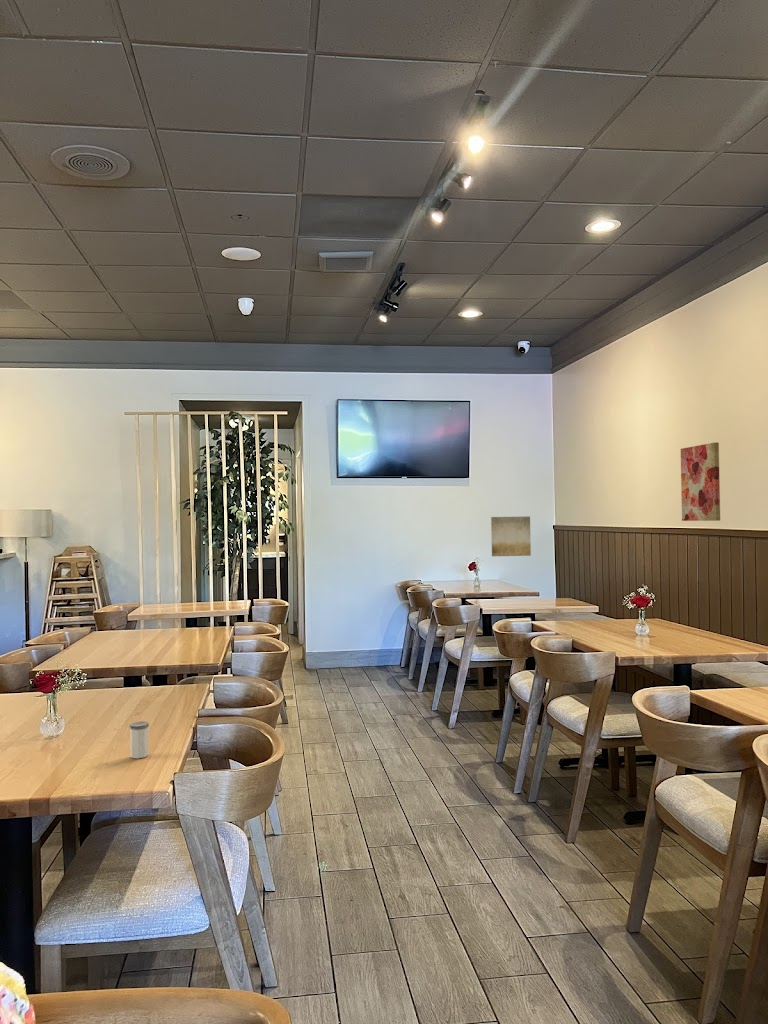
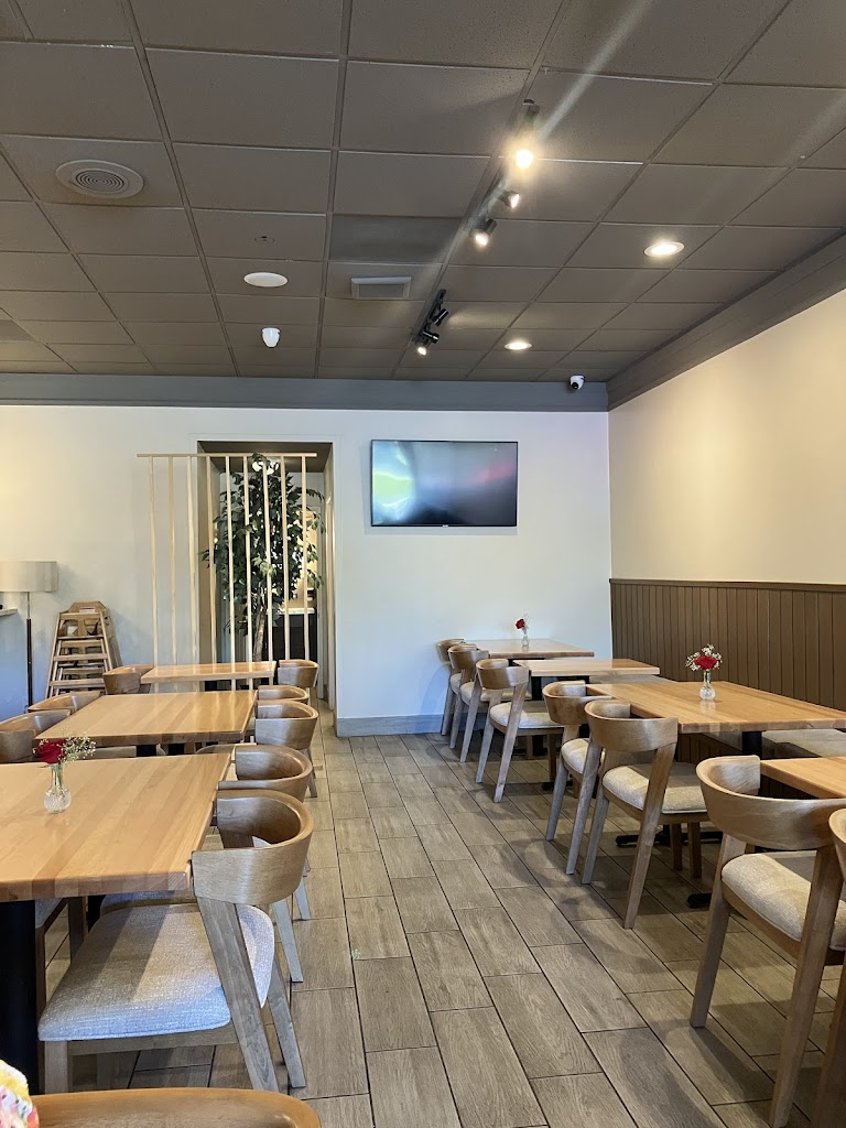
- wall art [490,515,532,557]
- wall art [680,441,721,522]
- salt shaker [129,720,150,759]
